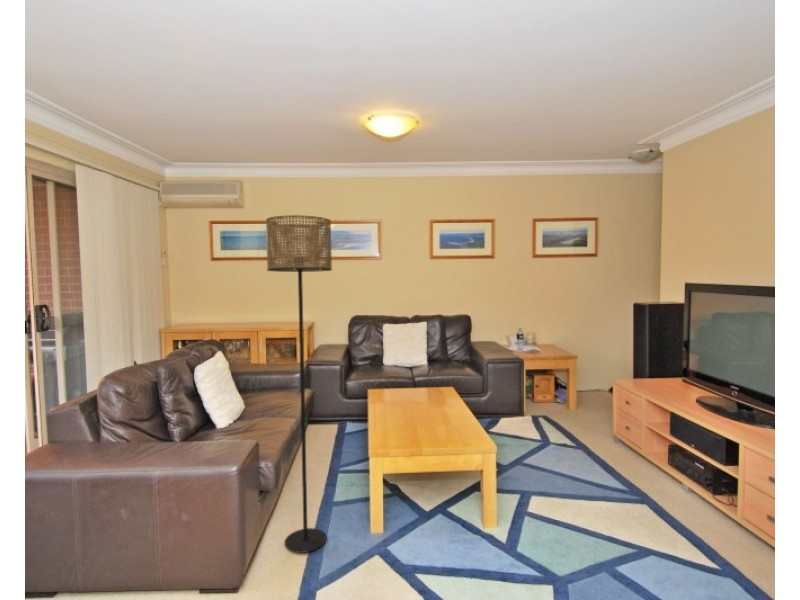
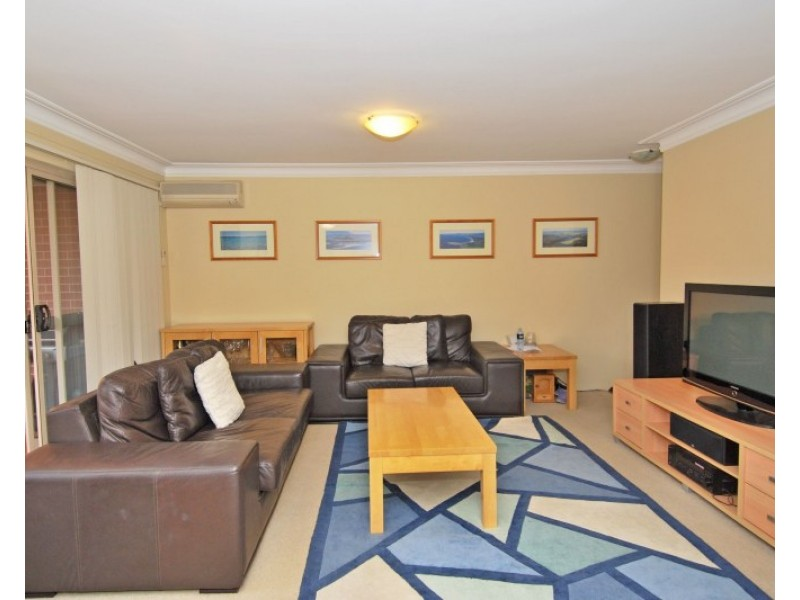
- floor lamp [265,214,333,554]
